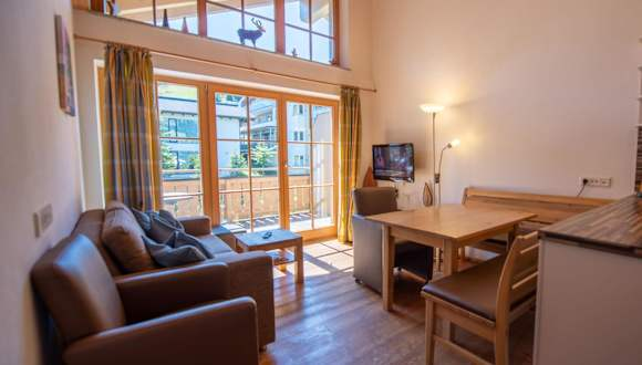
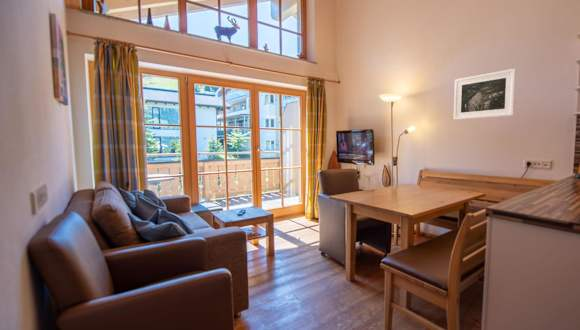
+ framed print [453,68,517,121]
